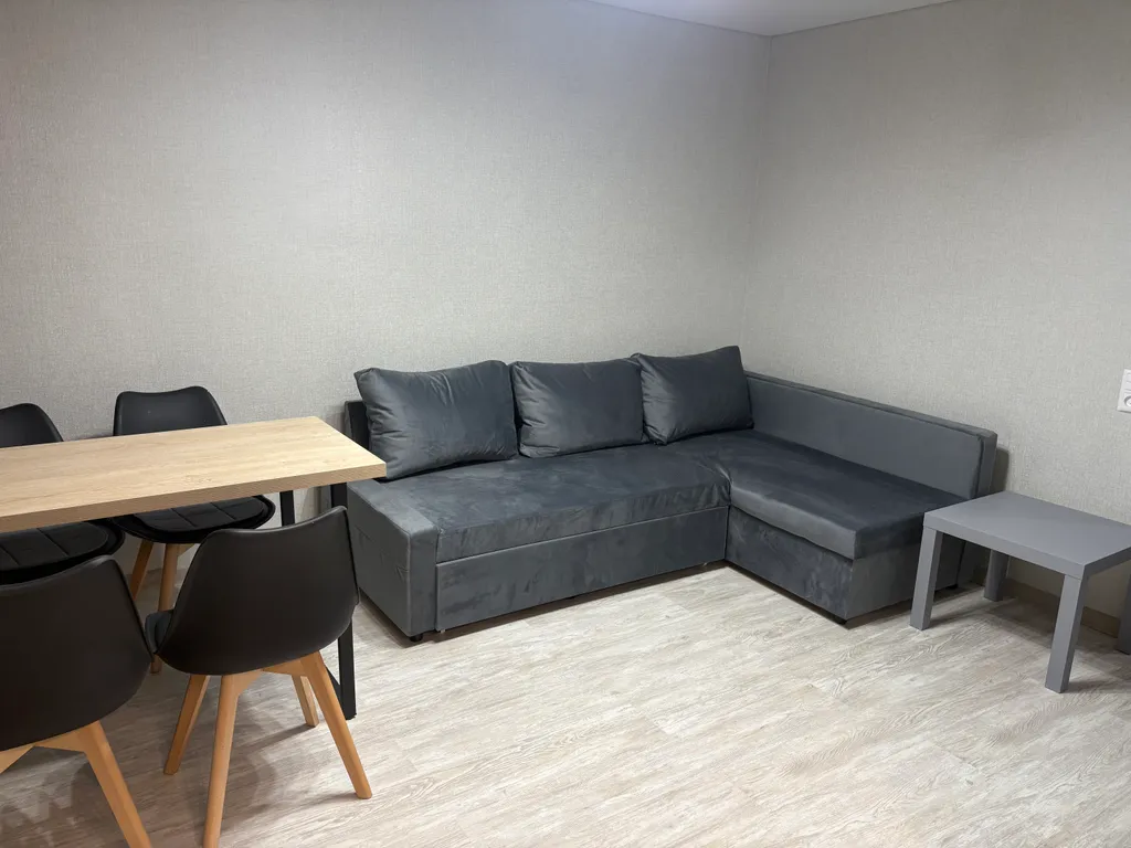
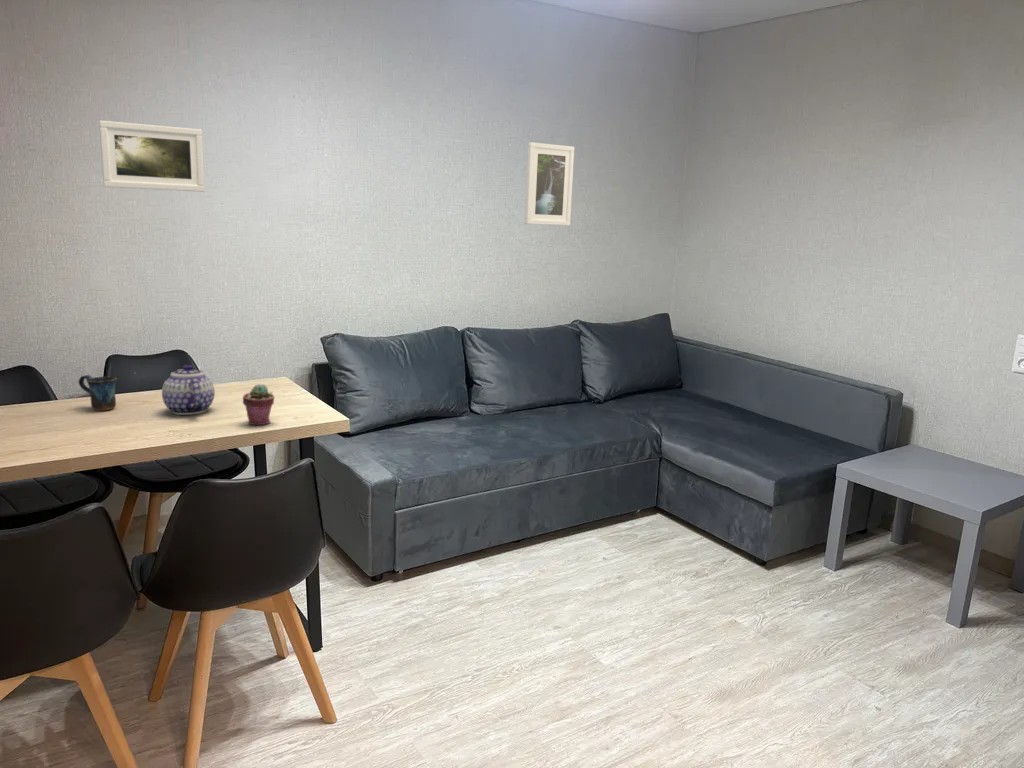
+ mug [78,374,118,411]
+ potted succulent [242,383,275,426]
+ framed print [524,141,575,226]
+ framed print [98,120,206,193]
+ teapot [161,363,216,416]
